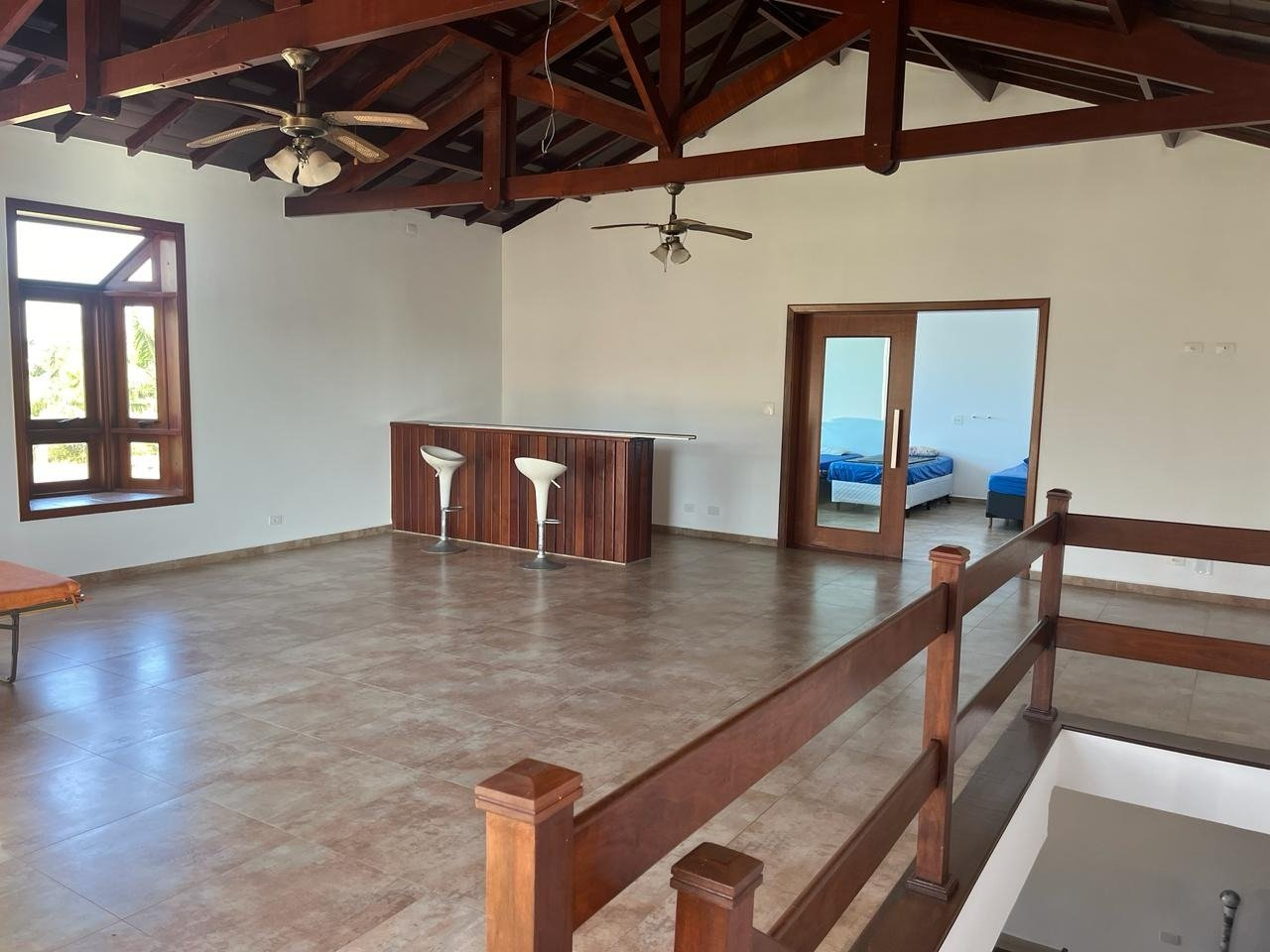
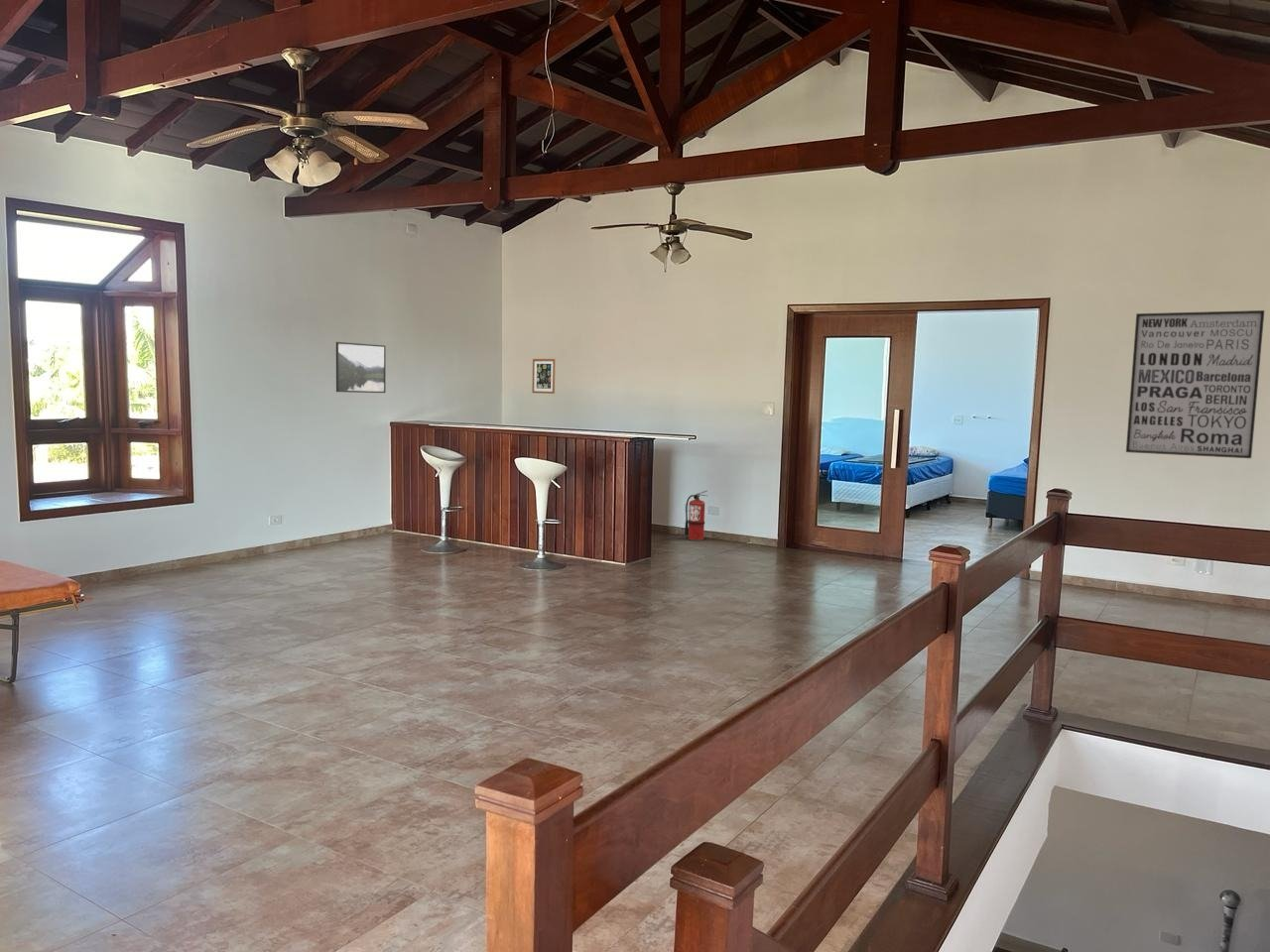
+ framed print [335,341,387,394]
+ wall art [531,358,557,395]
+ fire extinguisher [684,489,708,541]
+ wall art [1125,309,1265,459]
